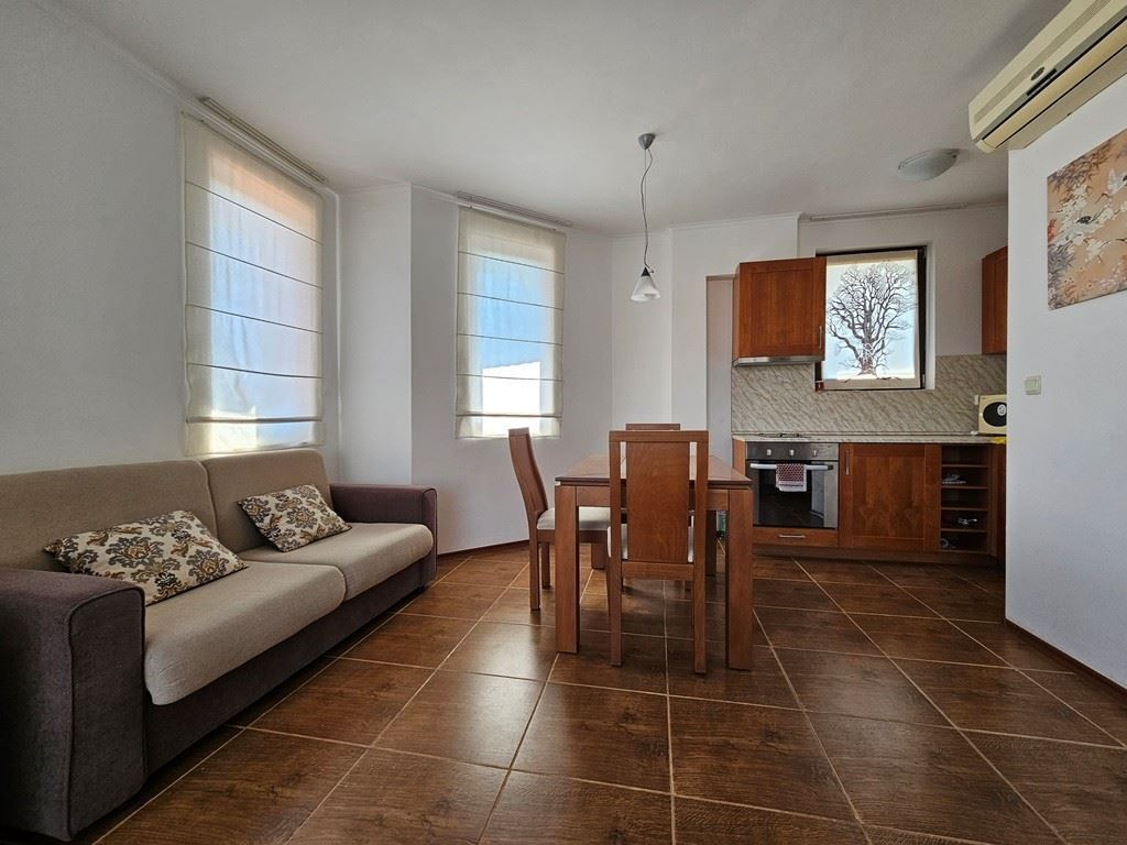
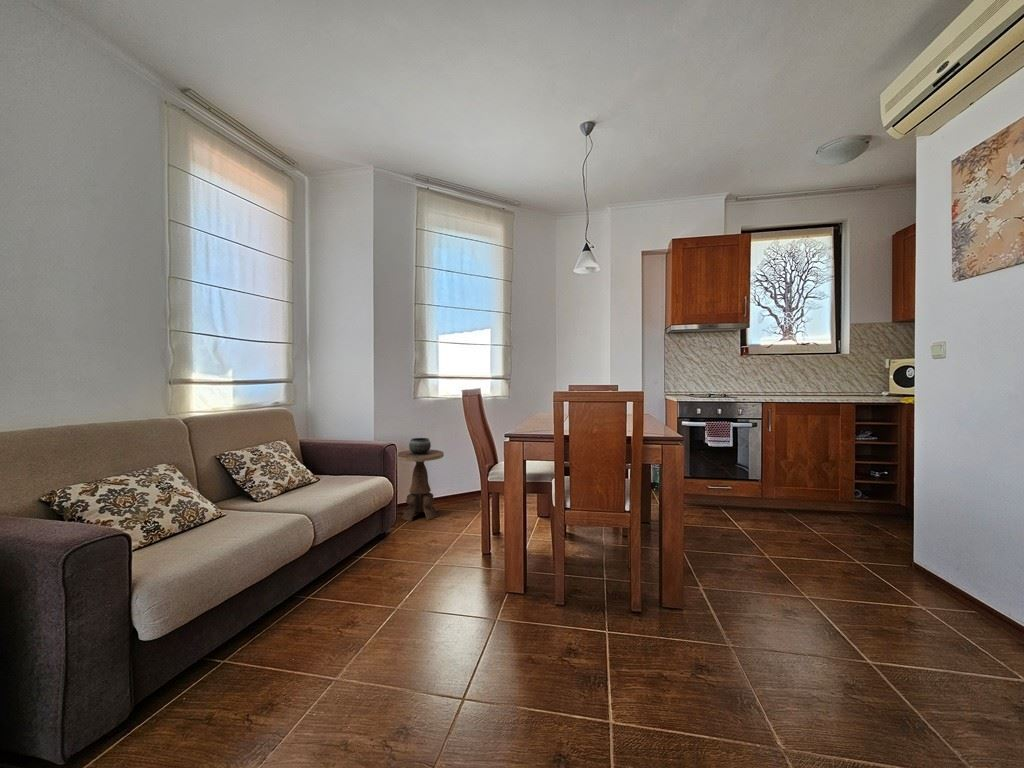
+ side table [397,437,445,522]
